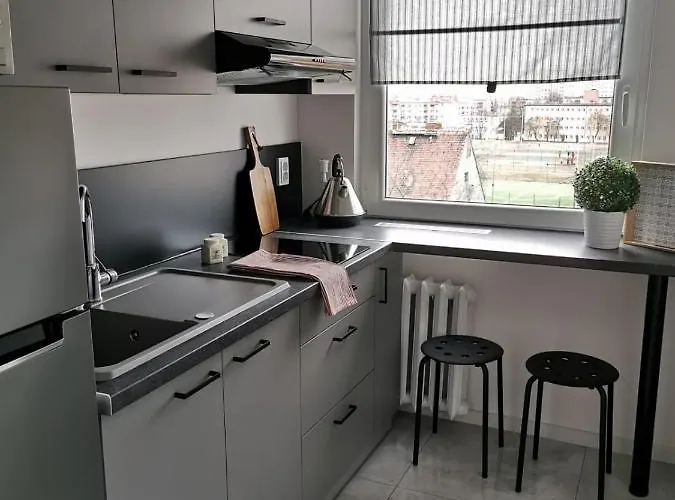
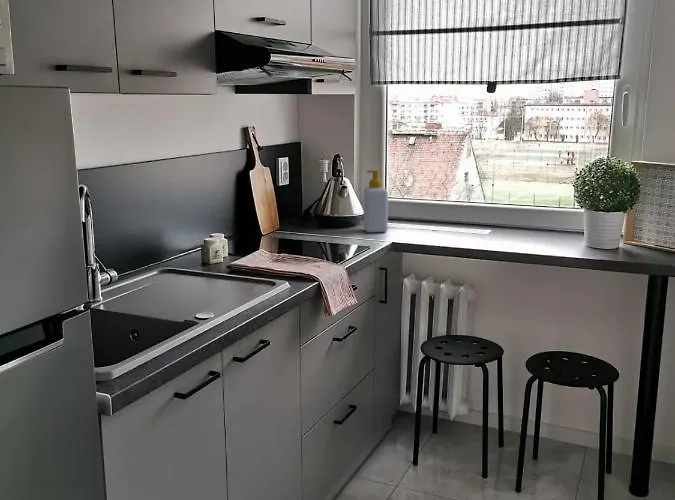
+ soap bottle [363,169,389,233]
